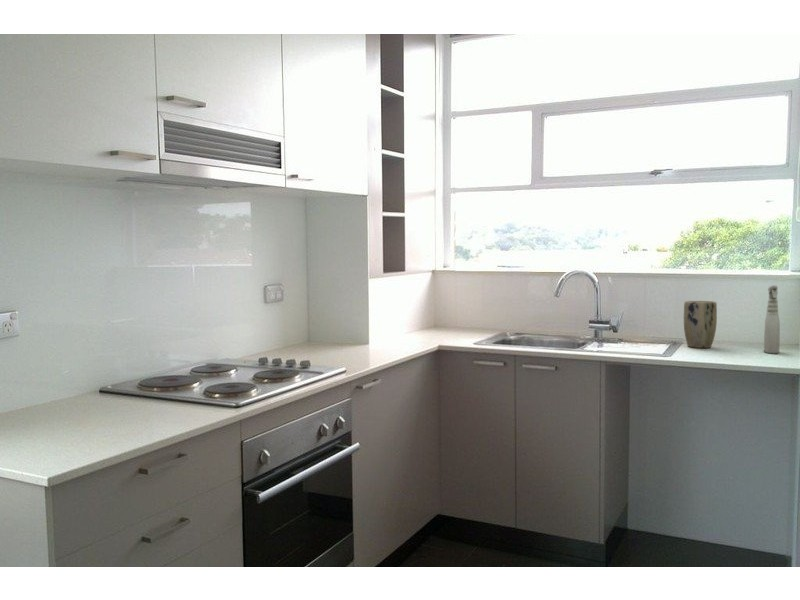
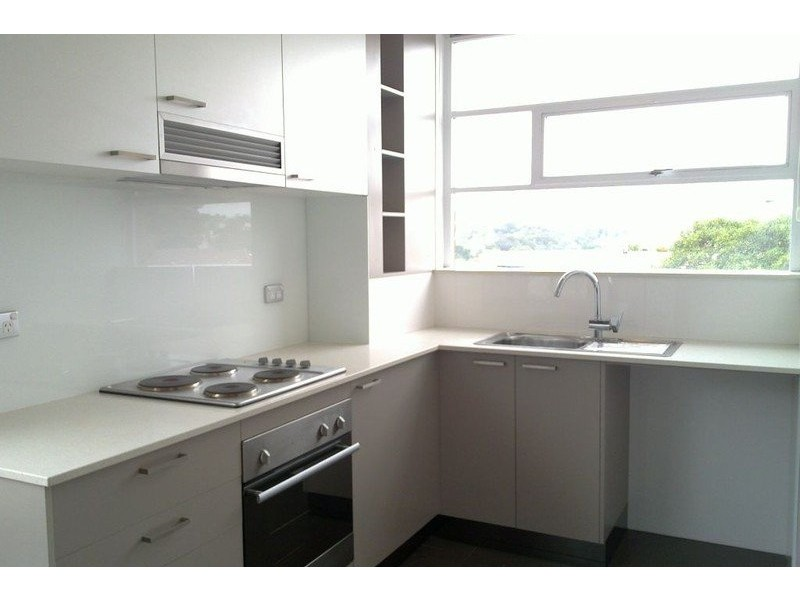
- spray bottle [763,284,781,354]
- plant pot [683,300,718,349]
